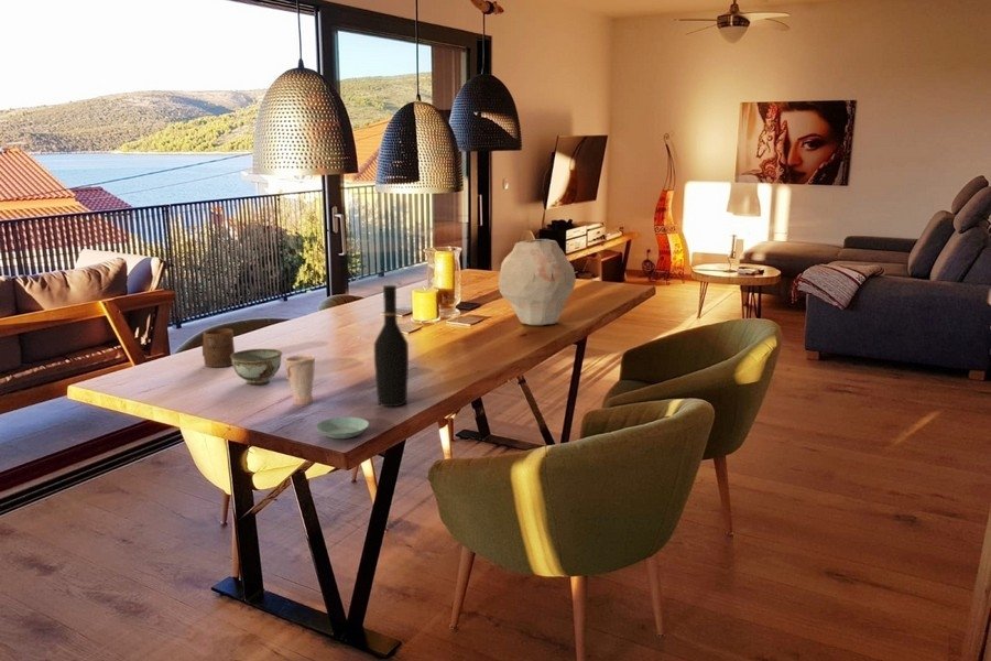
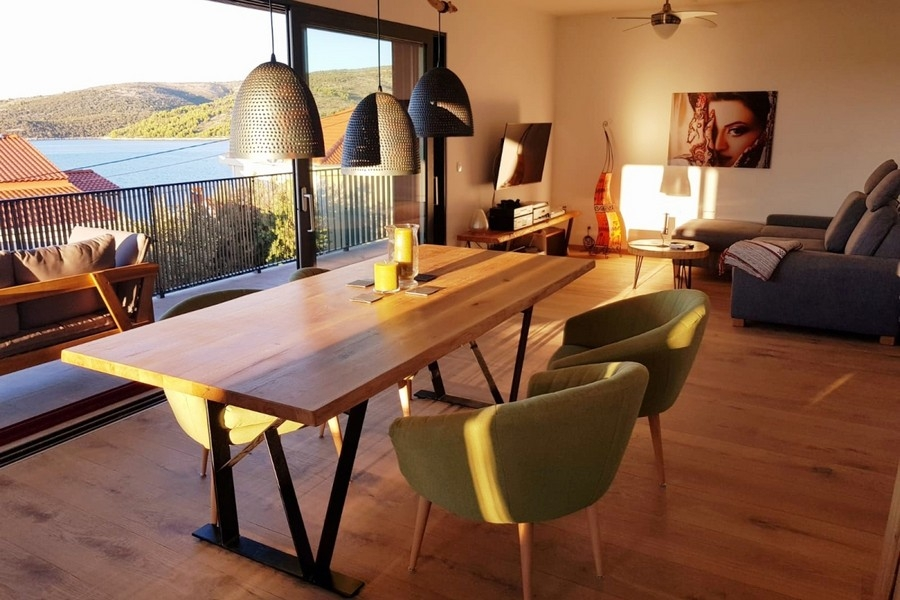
- cup [282,354,316,405]
- bowl [230,348,283,386]
- cup [202,328,236,368]
- wine bottle [373,284,410,408]
- vase [498,238,577,326]
- saucer [315,416,370,440]
